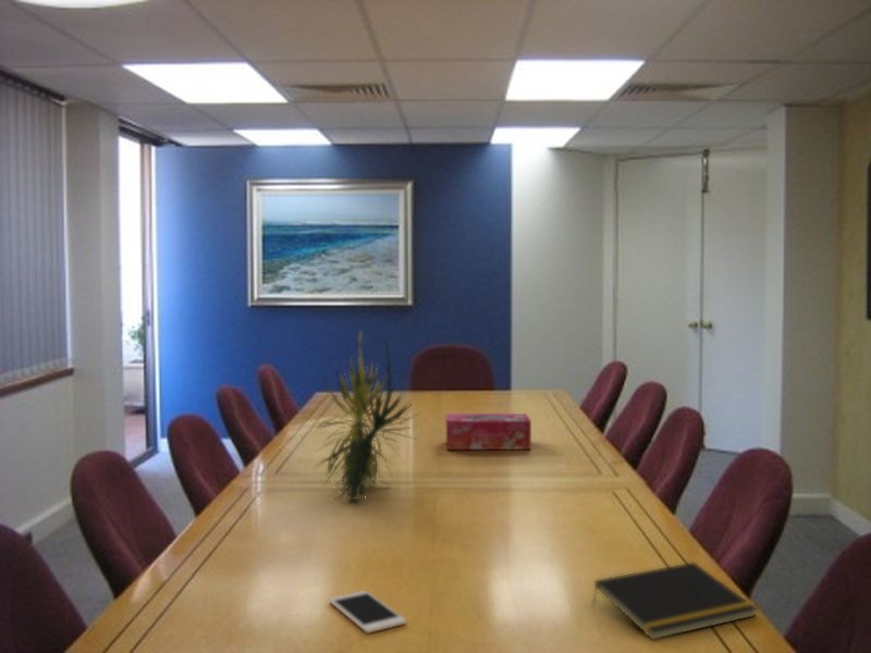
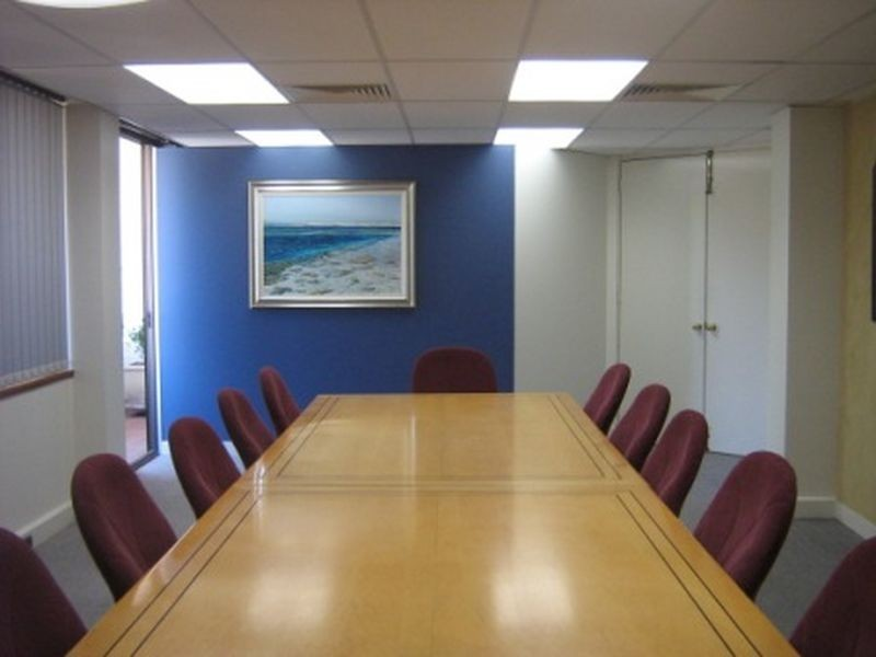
- cell phone [328,590,407,634]
- plant [312,329,421,505]
- tissue box [445,412,532,451]
- notepad [591,562,759,641]
